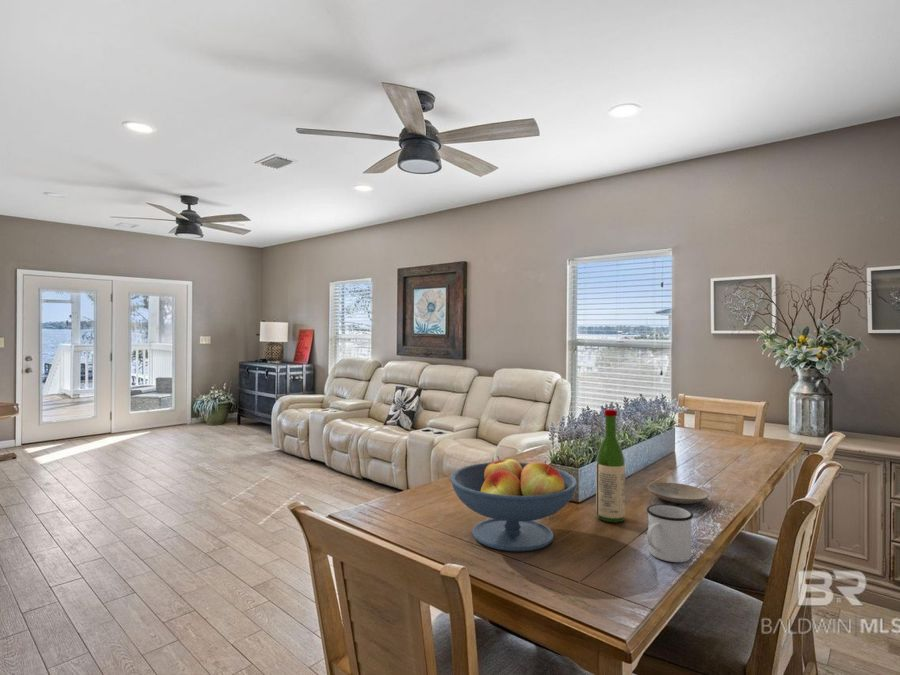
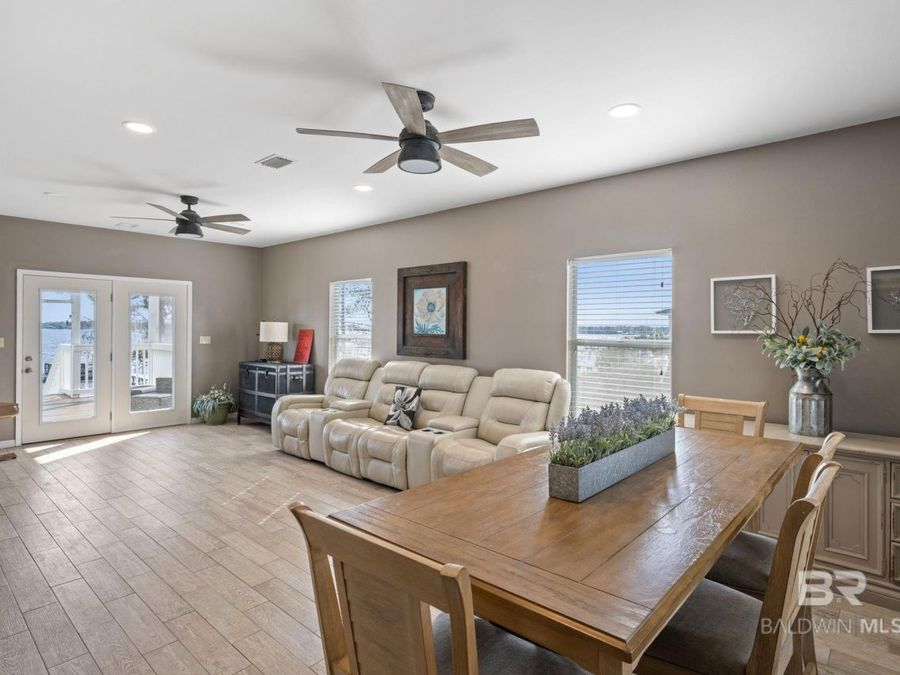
- mug [646,503,694,563]
- fruit bowl [449,455,578,552]
- plate [646,482,710,505]
- wine bottle [595,408,626,523]
